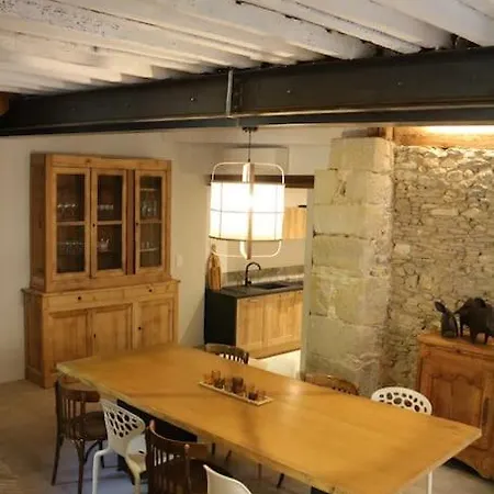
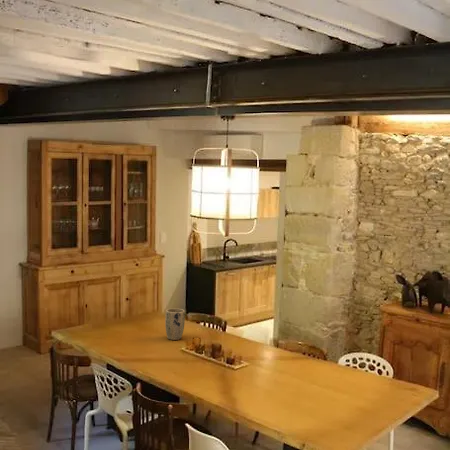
+ plant pot [164,308,186,341]
